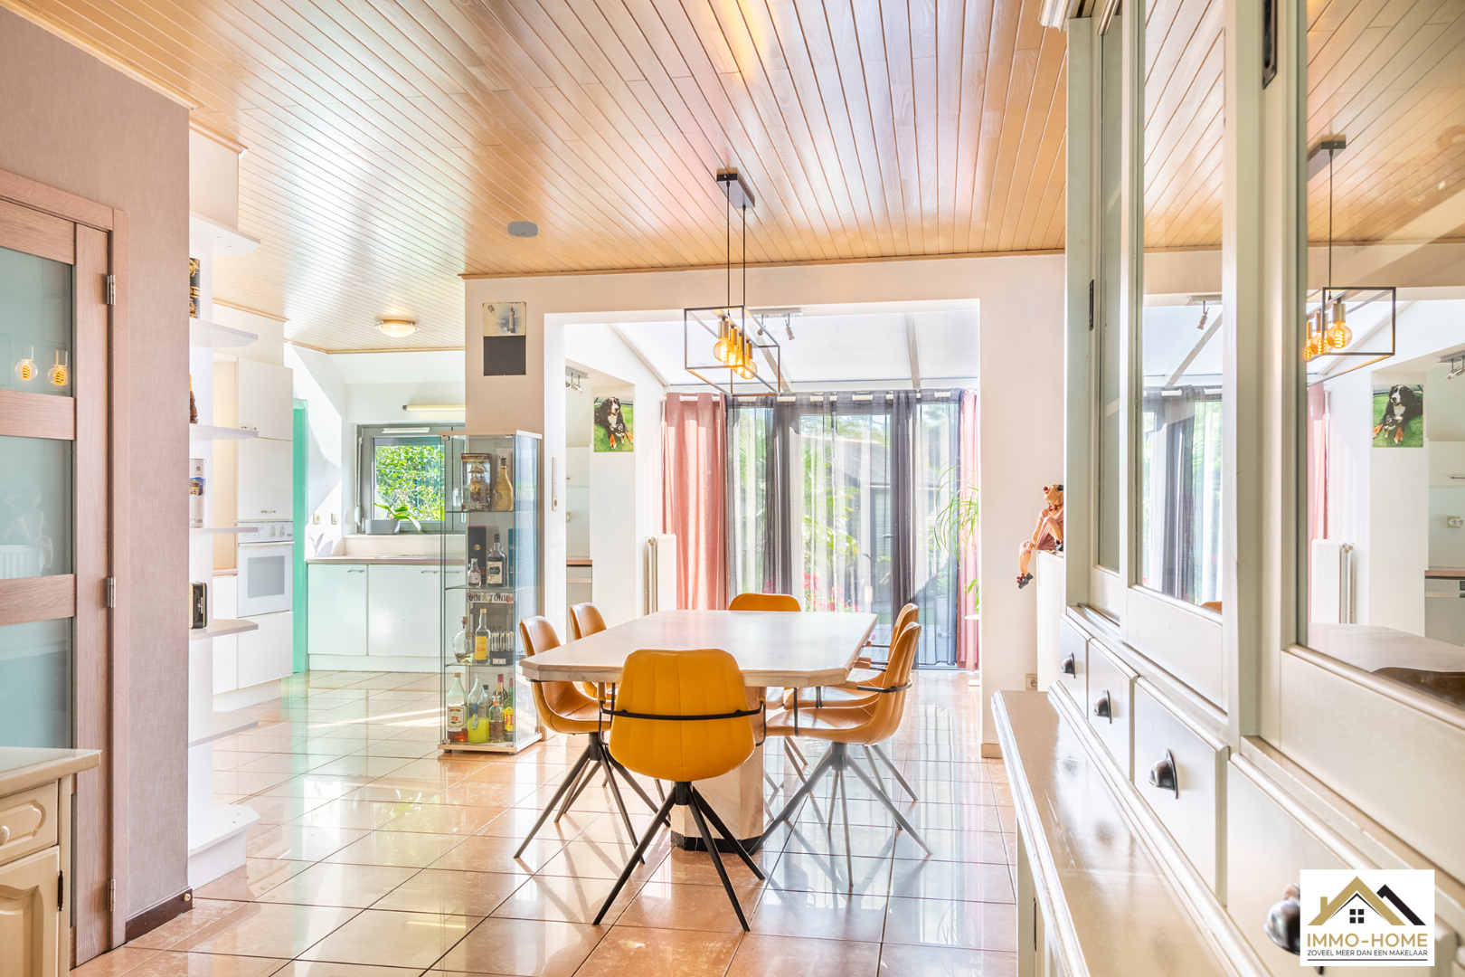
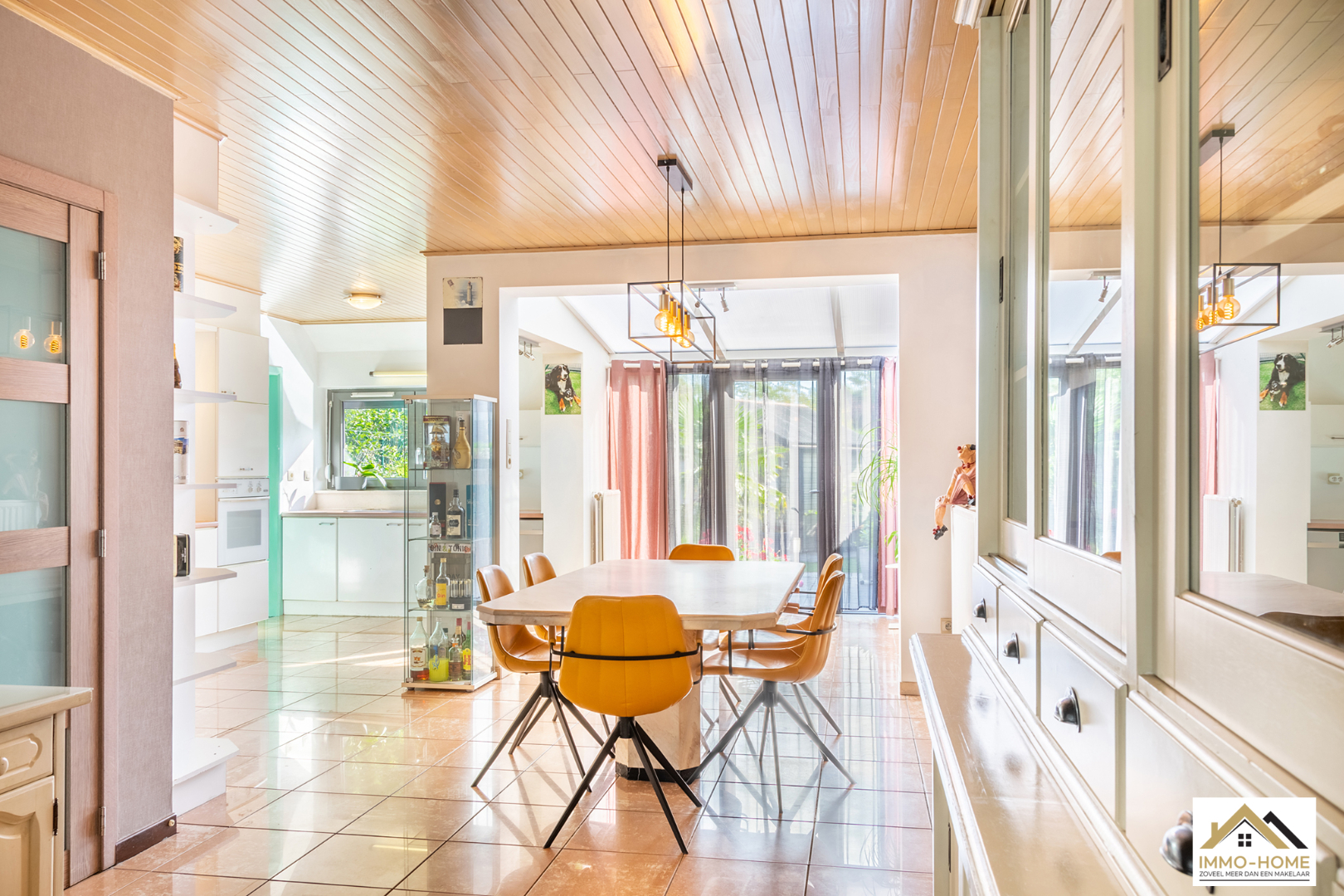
- smoke detector [507,220,540,238]
